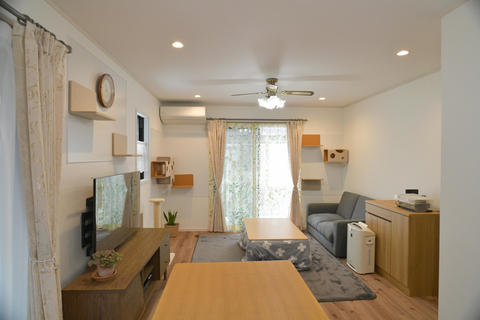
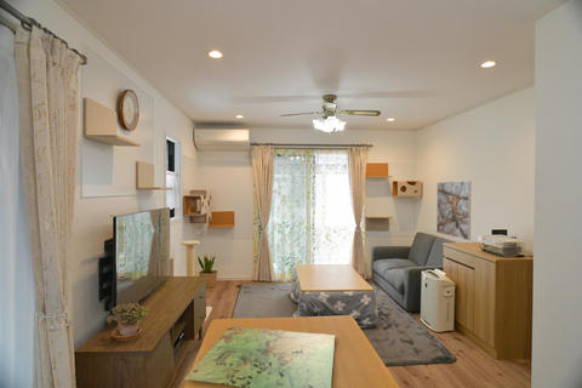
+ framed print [435,179,472,241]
+ board game [183,325,336,388]
